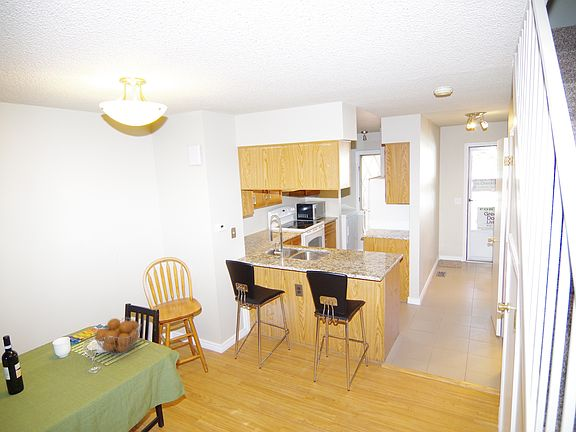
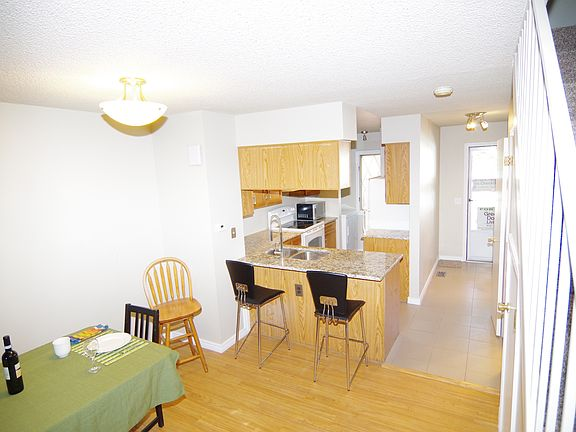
- fruit basket [93,317,142,356]
